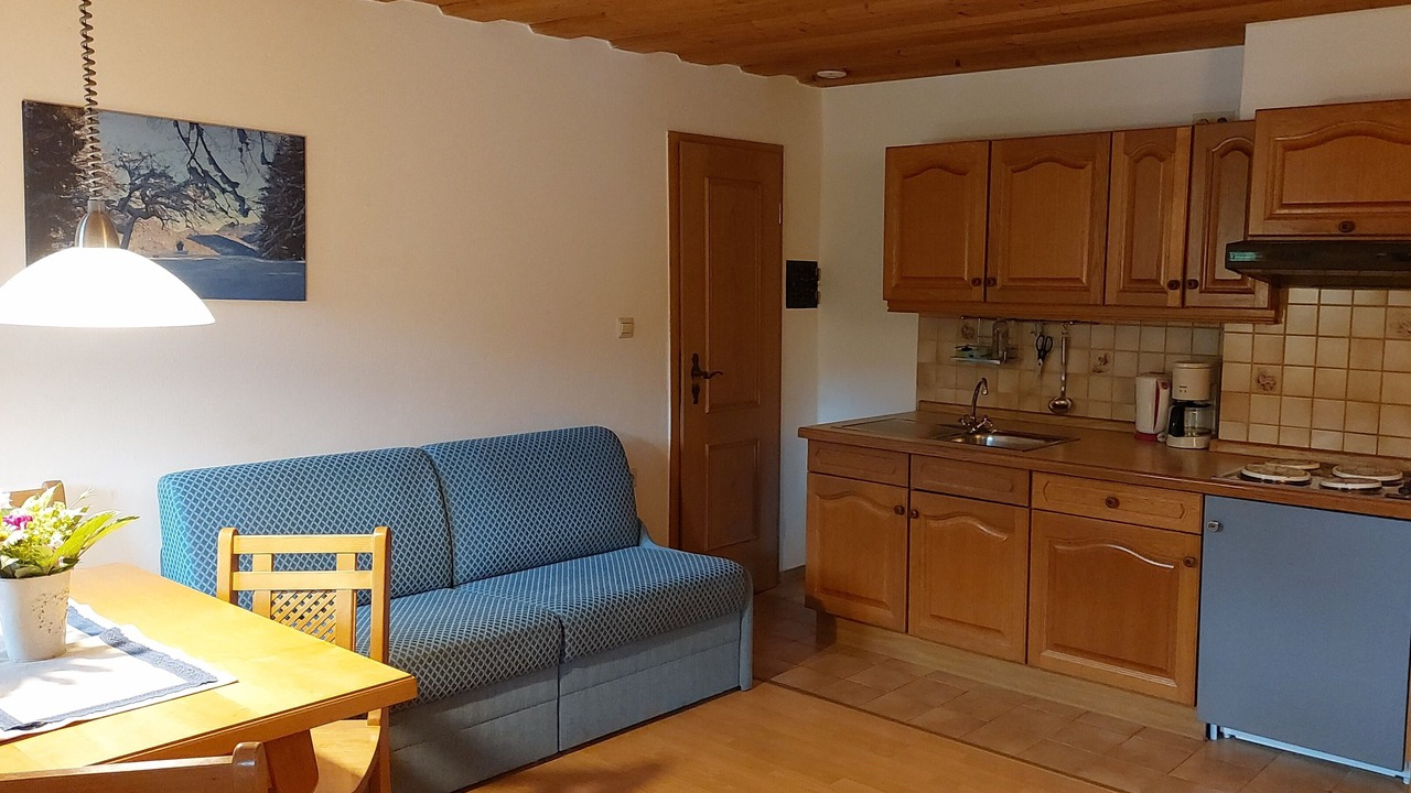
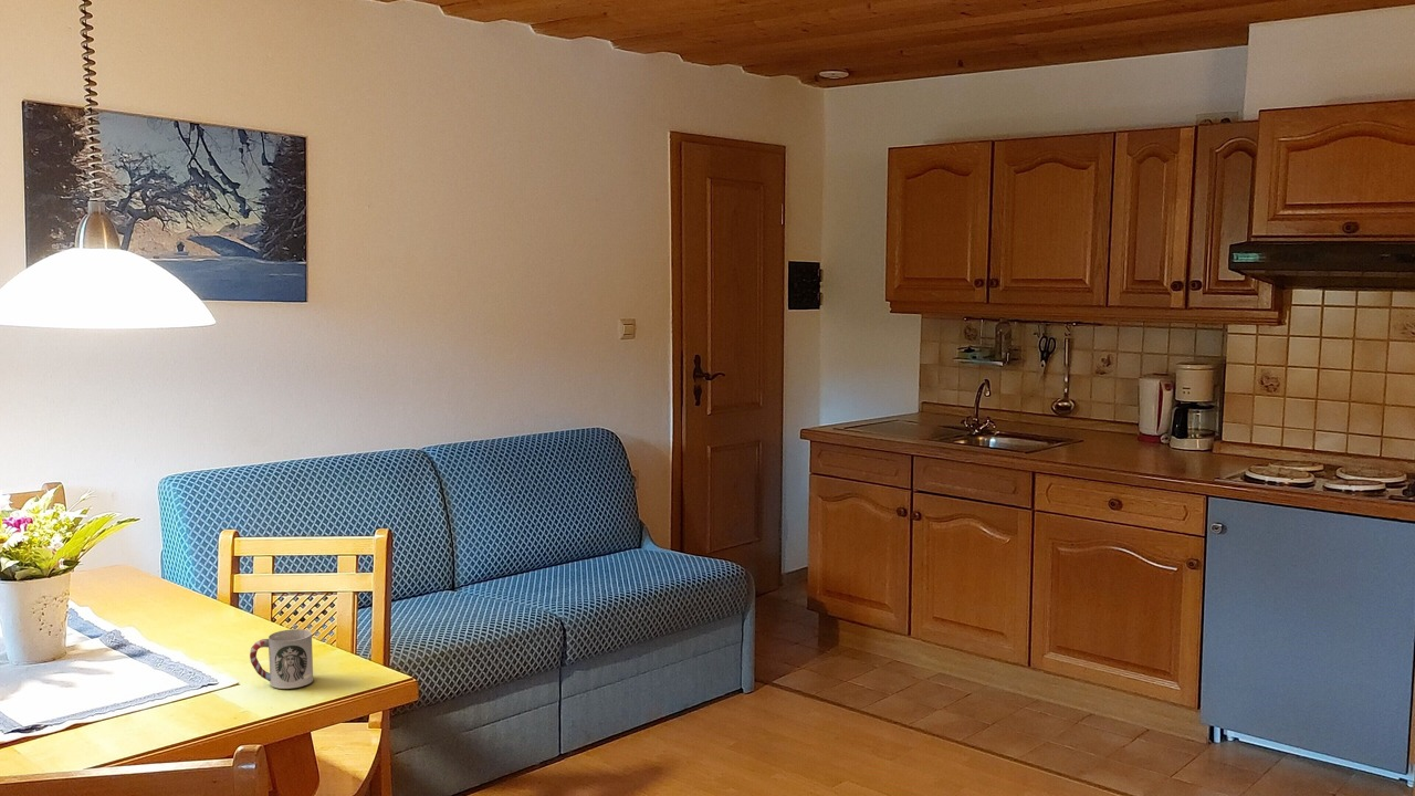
+ cup [249,628,314,690]
